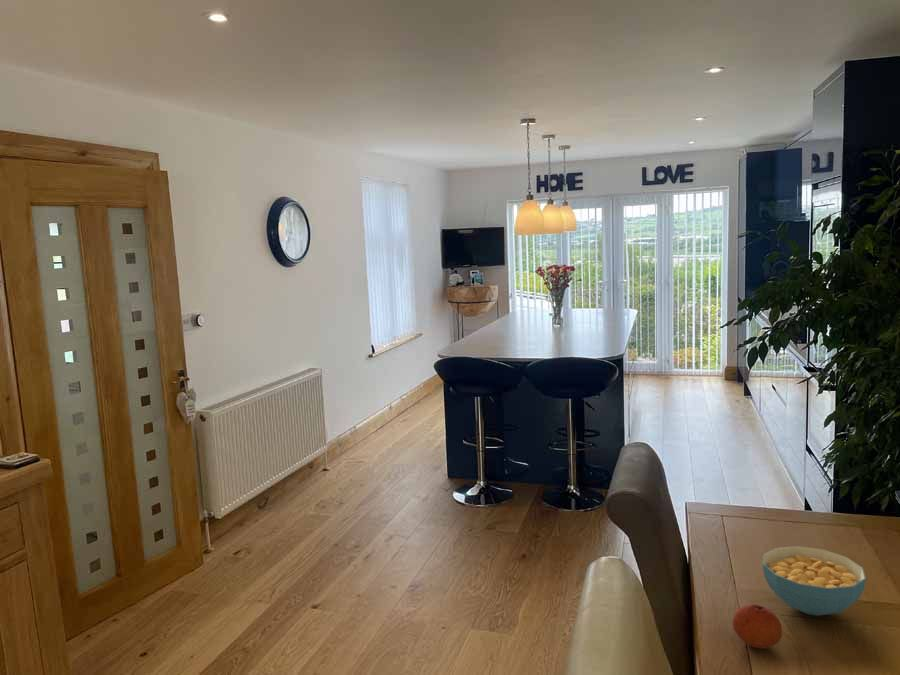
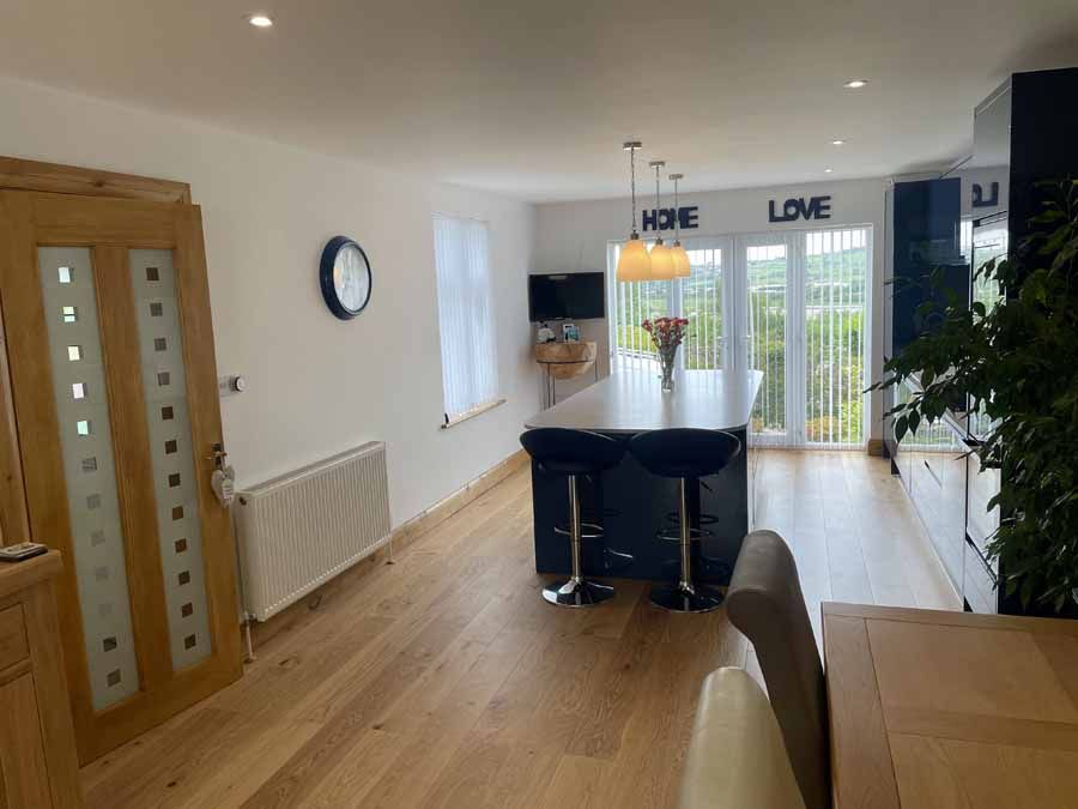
- cereal bowl [762,545,867,617]
- fruit [732,603,783,650]
